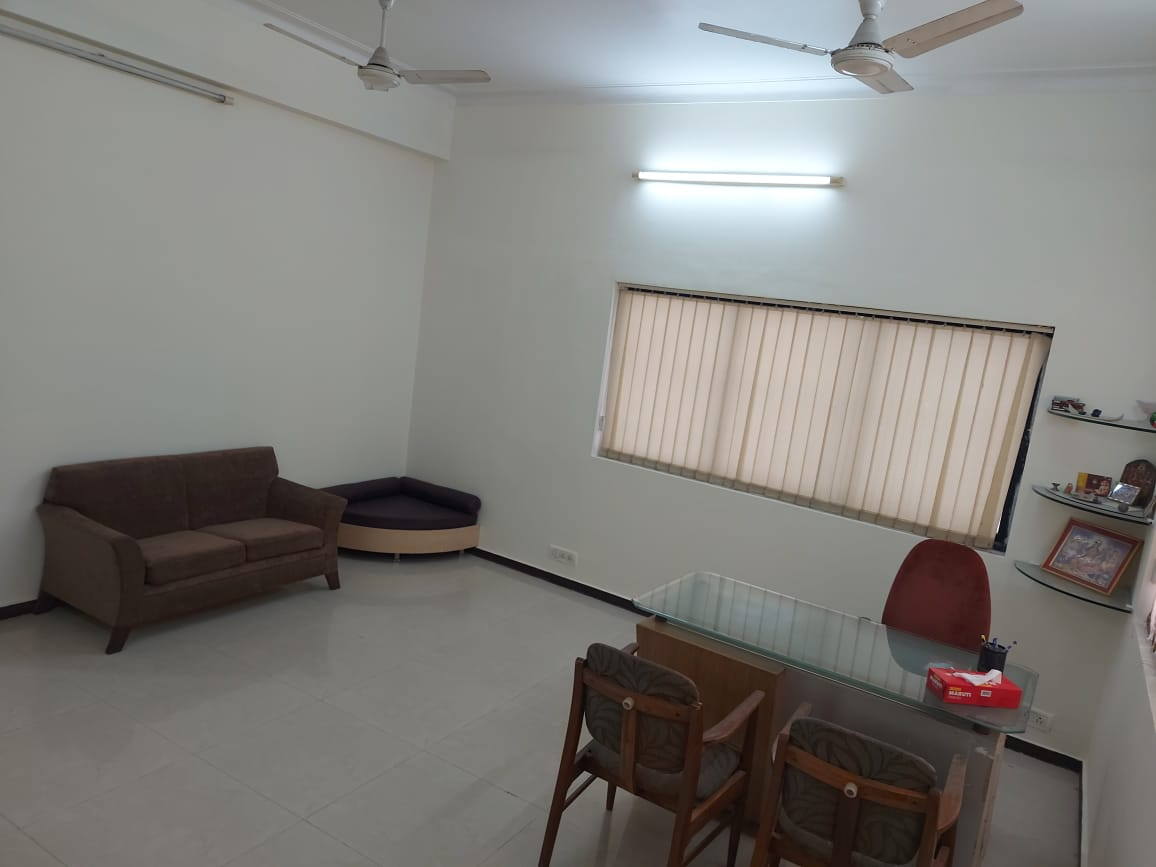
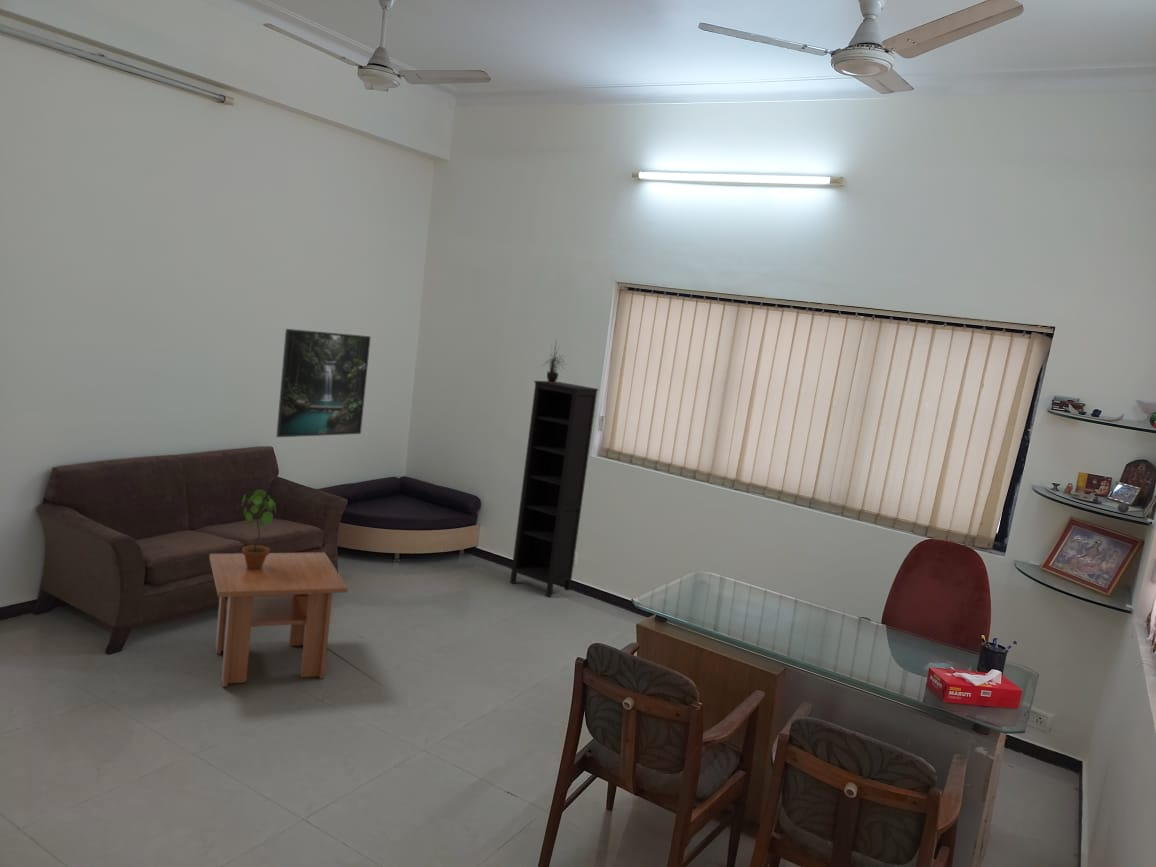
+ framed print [275,328,371,438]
+ potted plant [541,337,568,383]
+ coffee table [209,551,349,688]
+ potted plant [241,489,277,569]
+ bookcase [509,380,599,598]
